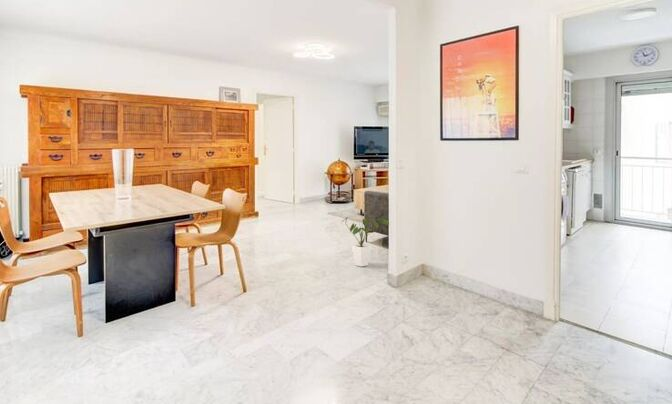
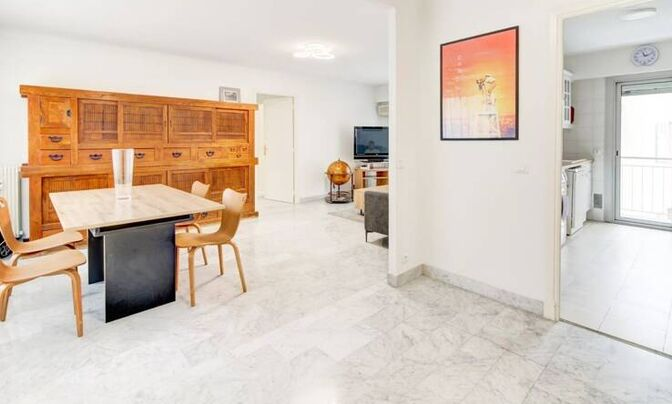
- house plant [340,216,390,268]
